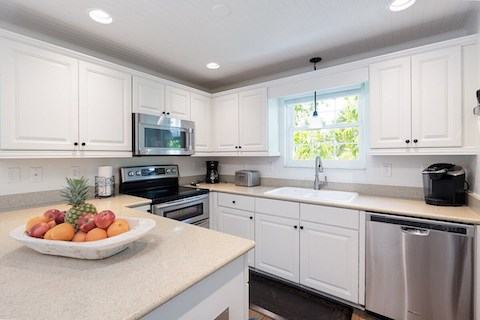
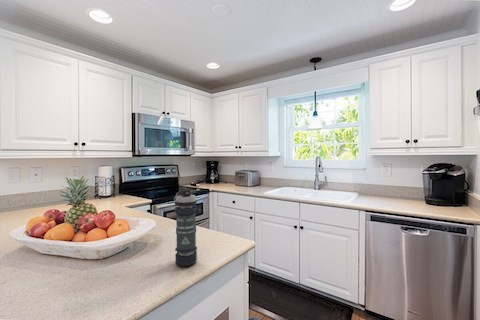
+ smoke grenade [173,186,198,267]
